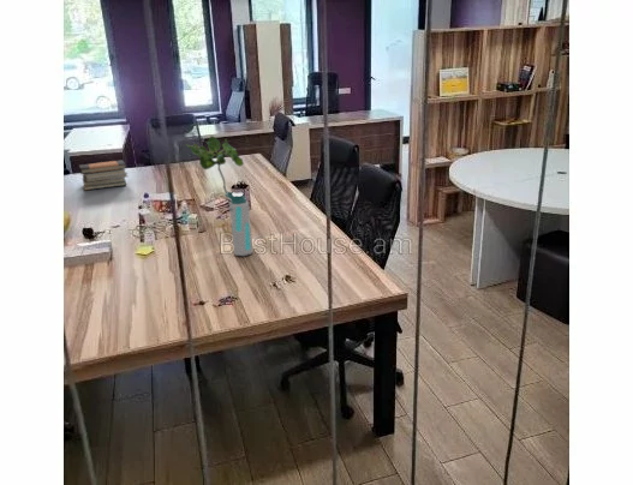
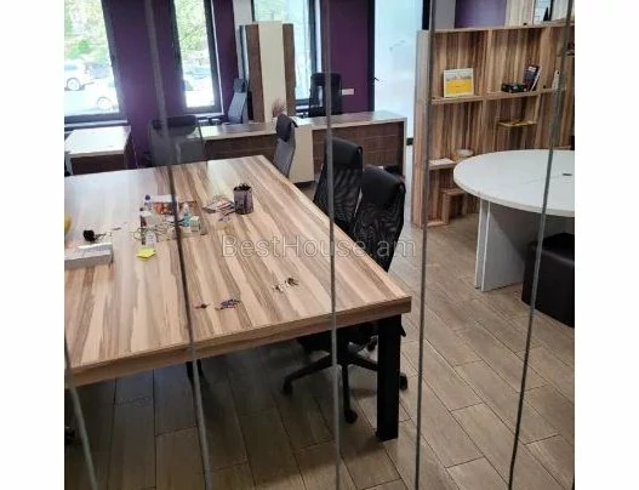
- plant [185,134,245,193]
- book stack [78,160,129,191]
- water bottle [223,191,255,257]
